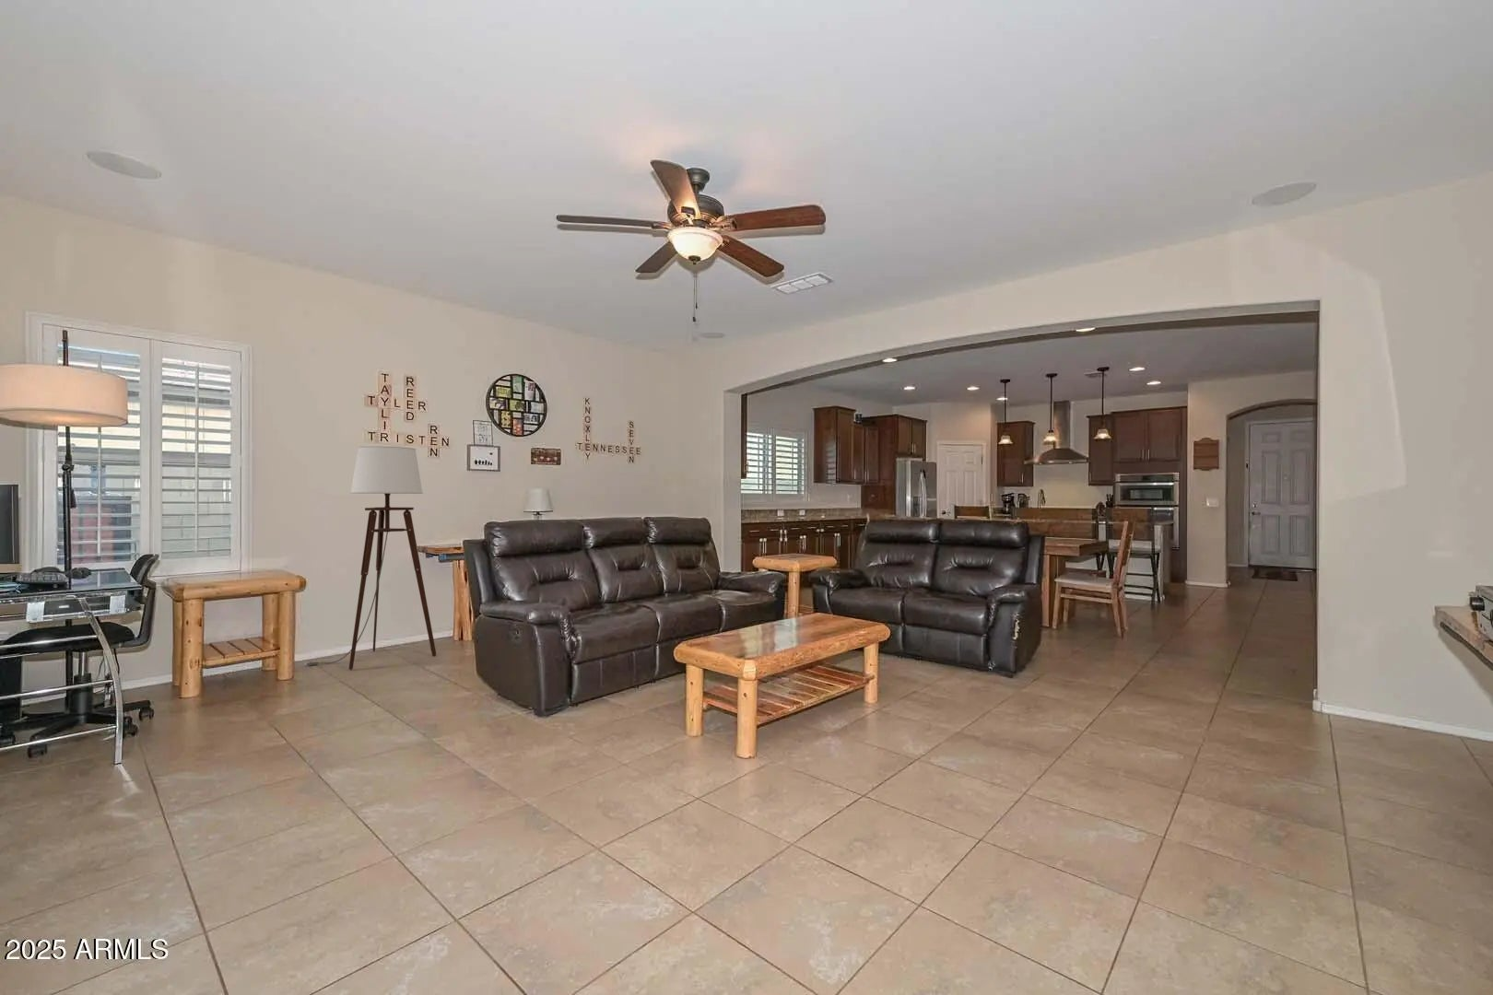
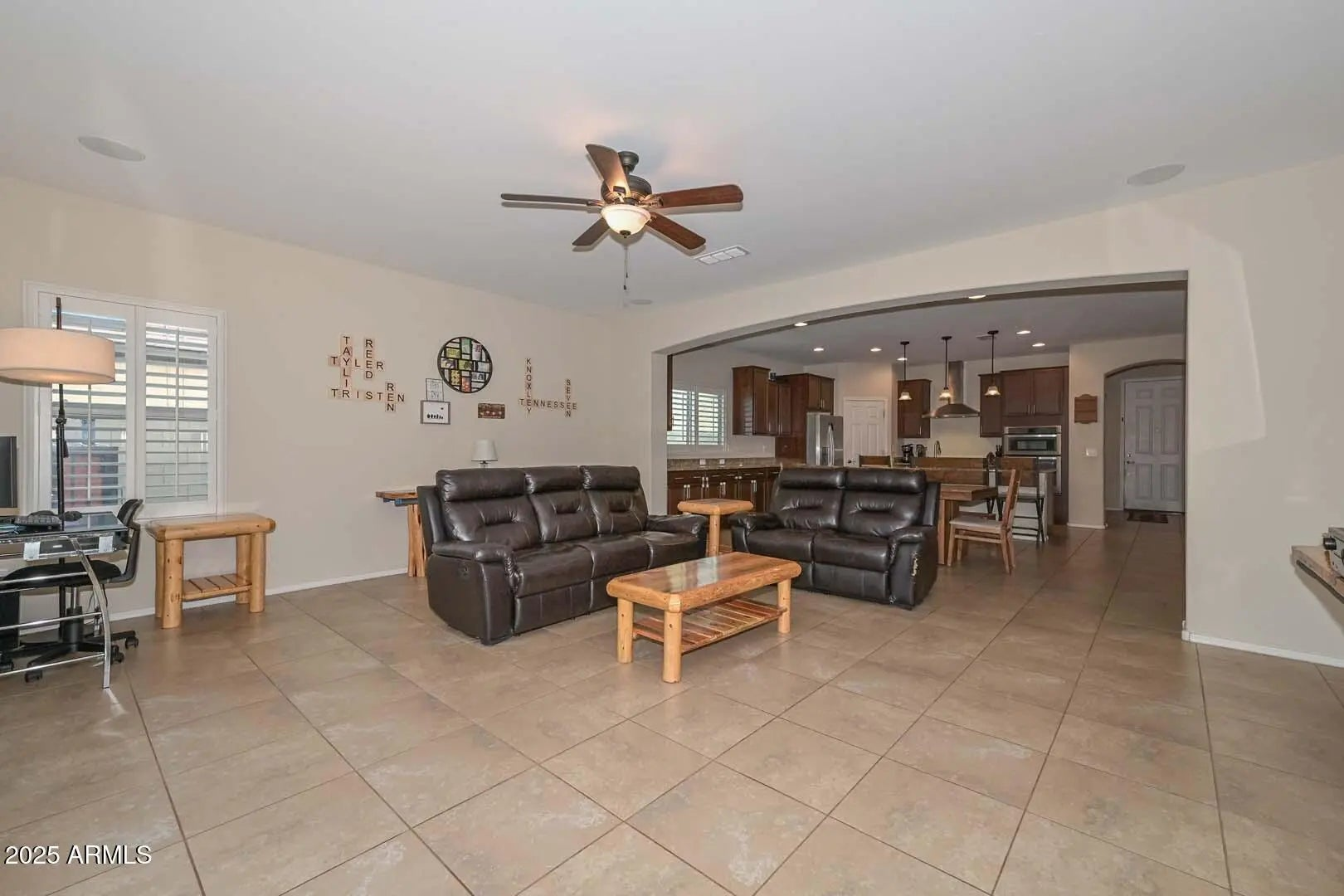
- floor lamp [303,445,437,671]
